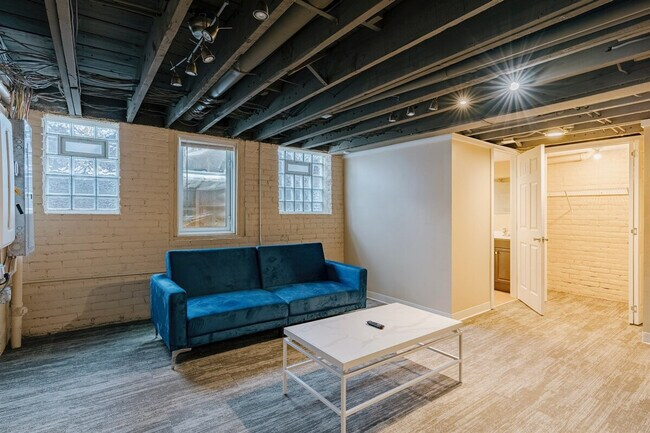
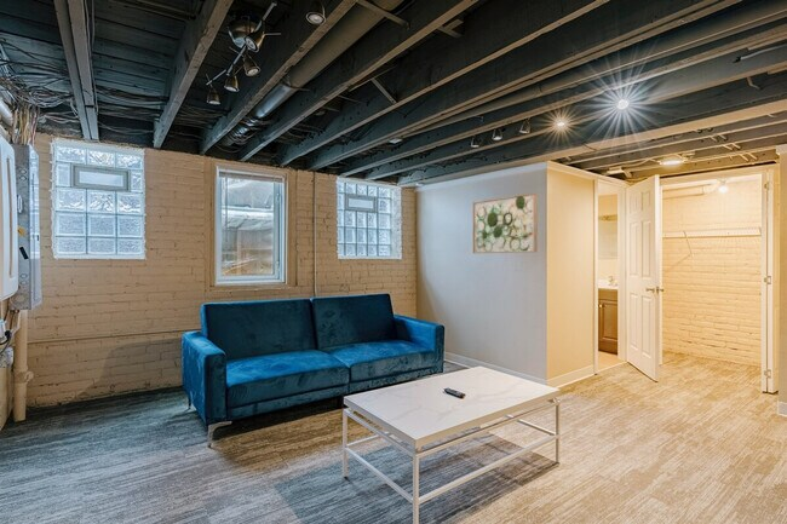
+ wall art [472,191,539,254]
